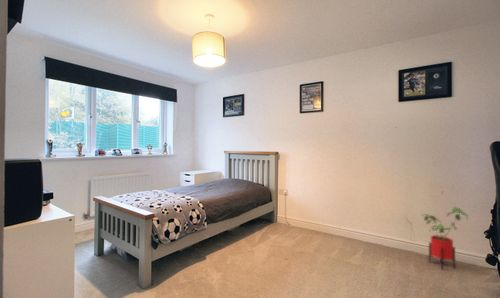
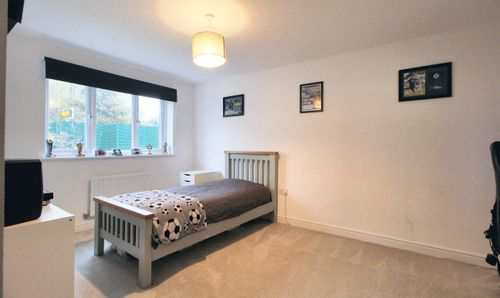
- house plant [420,206,469,270]
